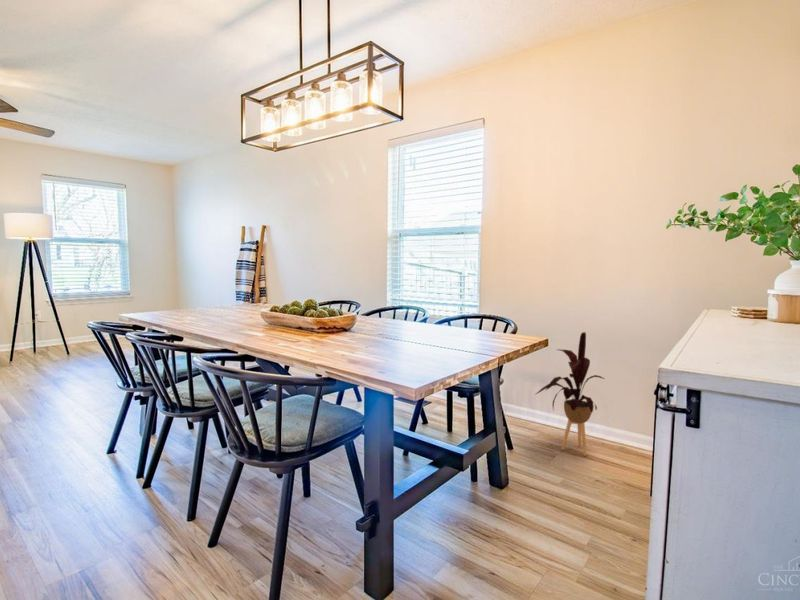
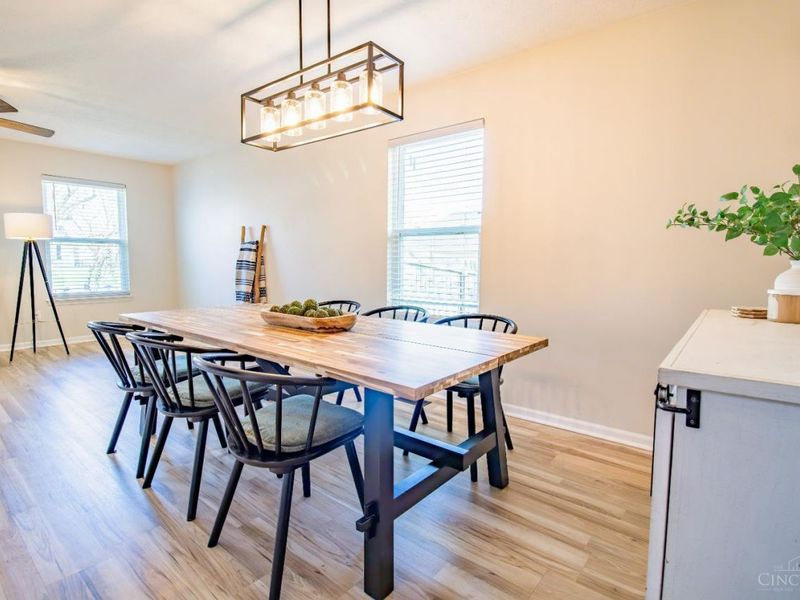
- house plant [535,331,606,457]
